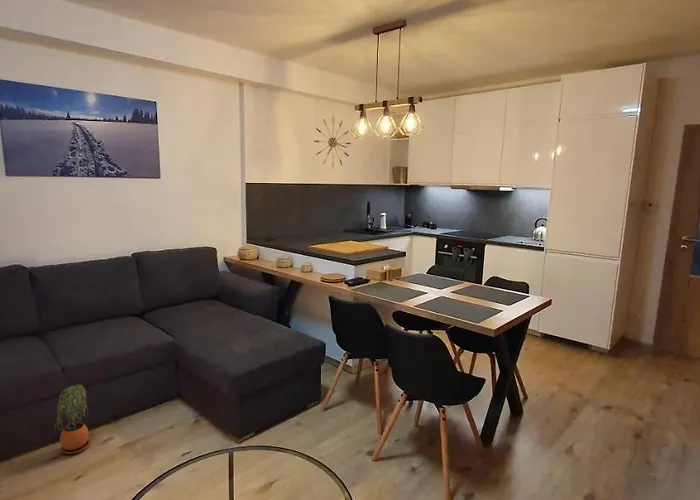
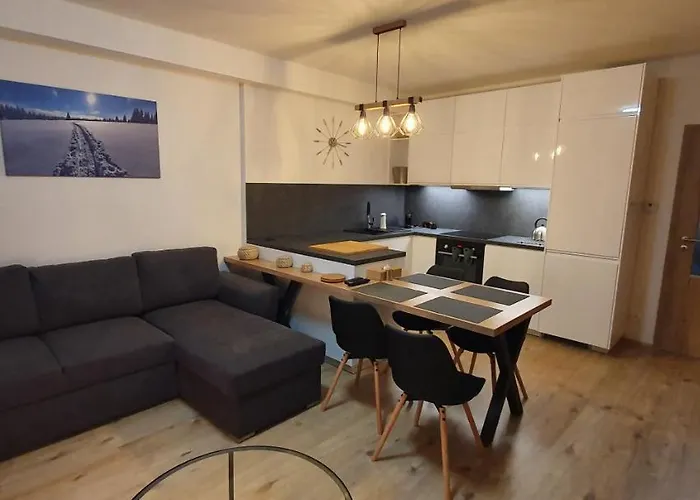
- potted plant [54,383,91,455]
